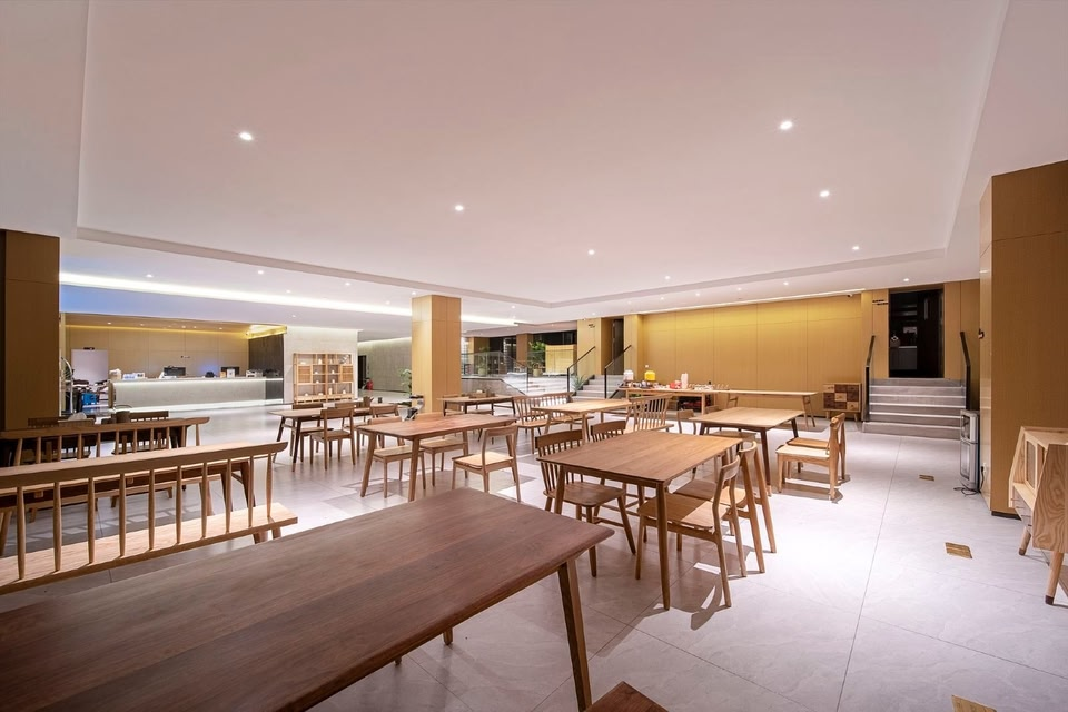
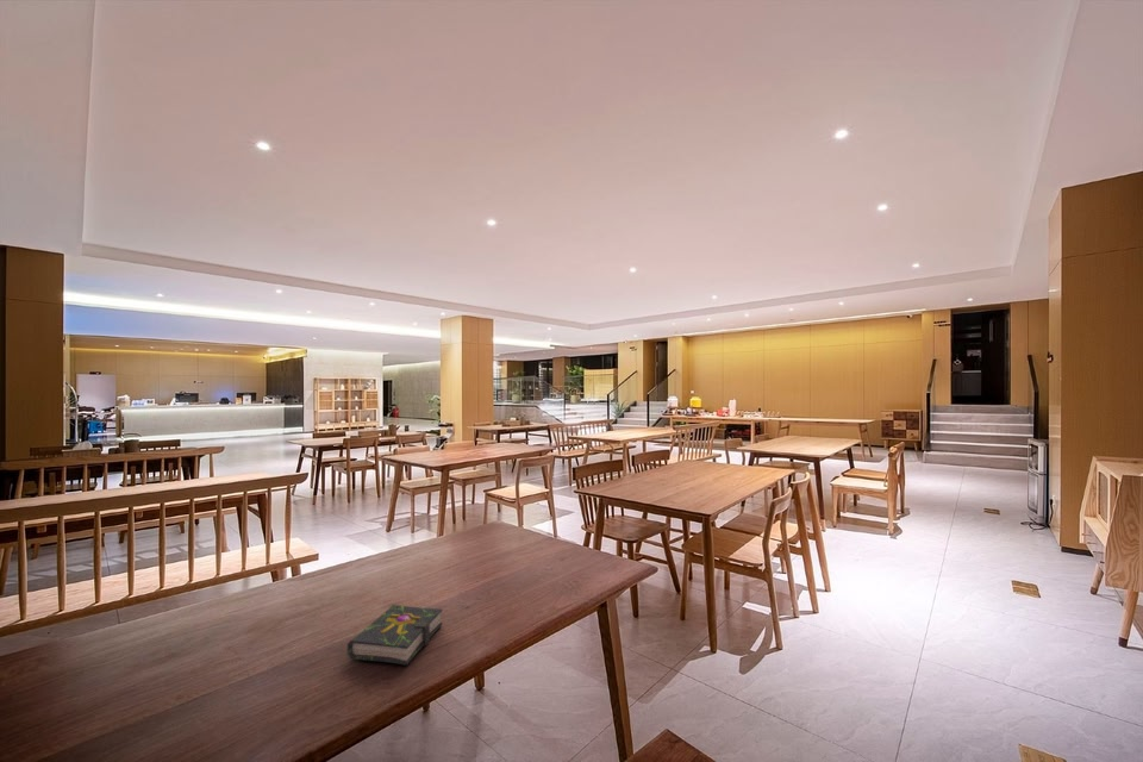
+ book [346,604,443,666]
